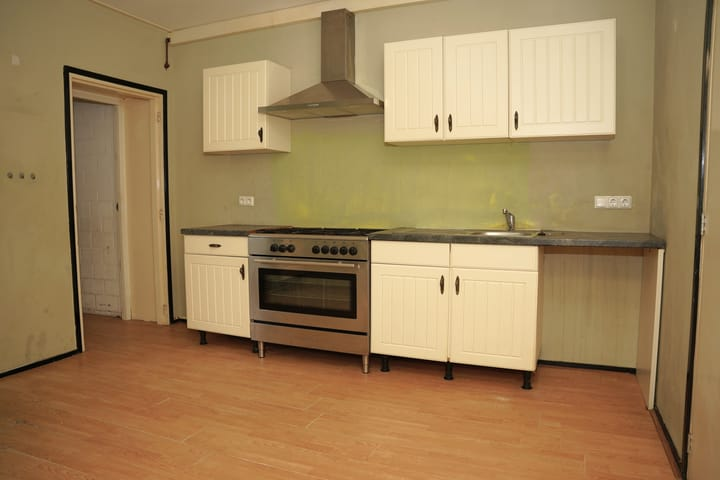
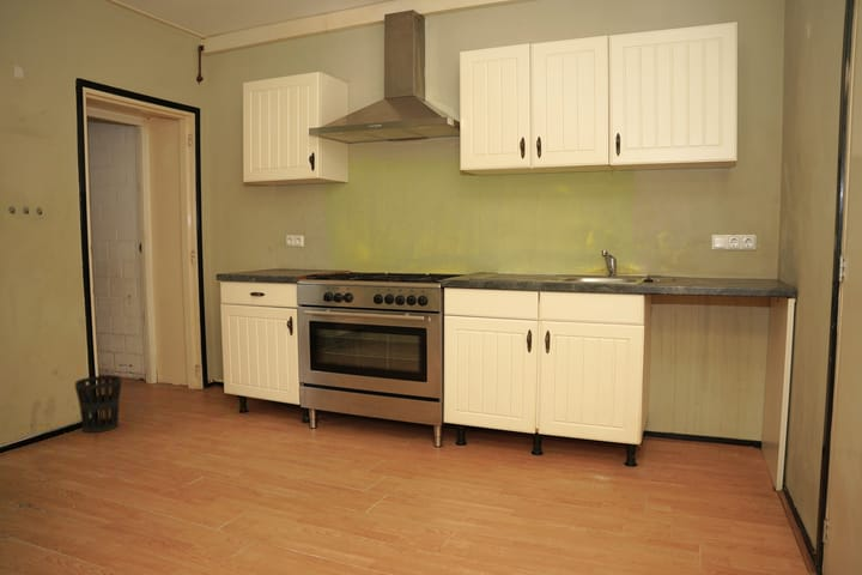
+ wastebasket [74,374,123,434]
